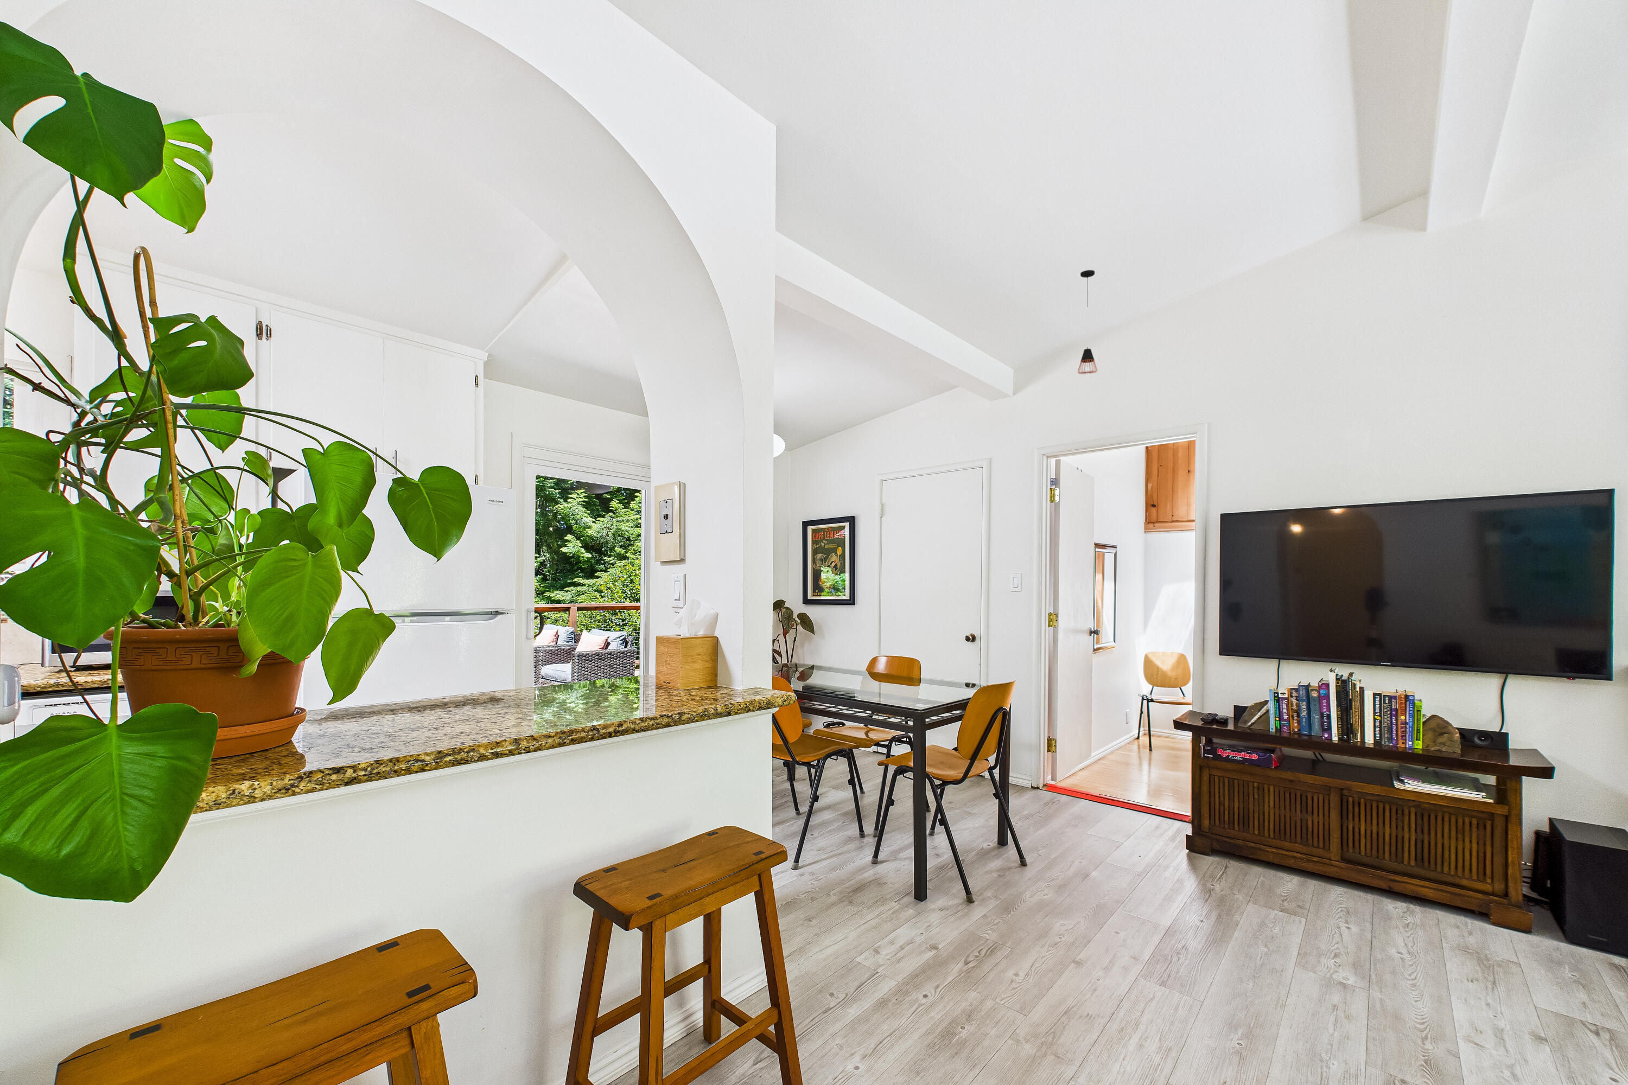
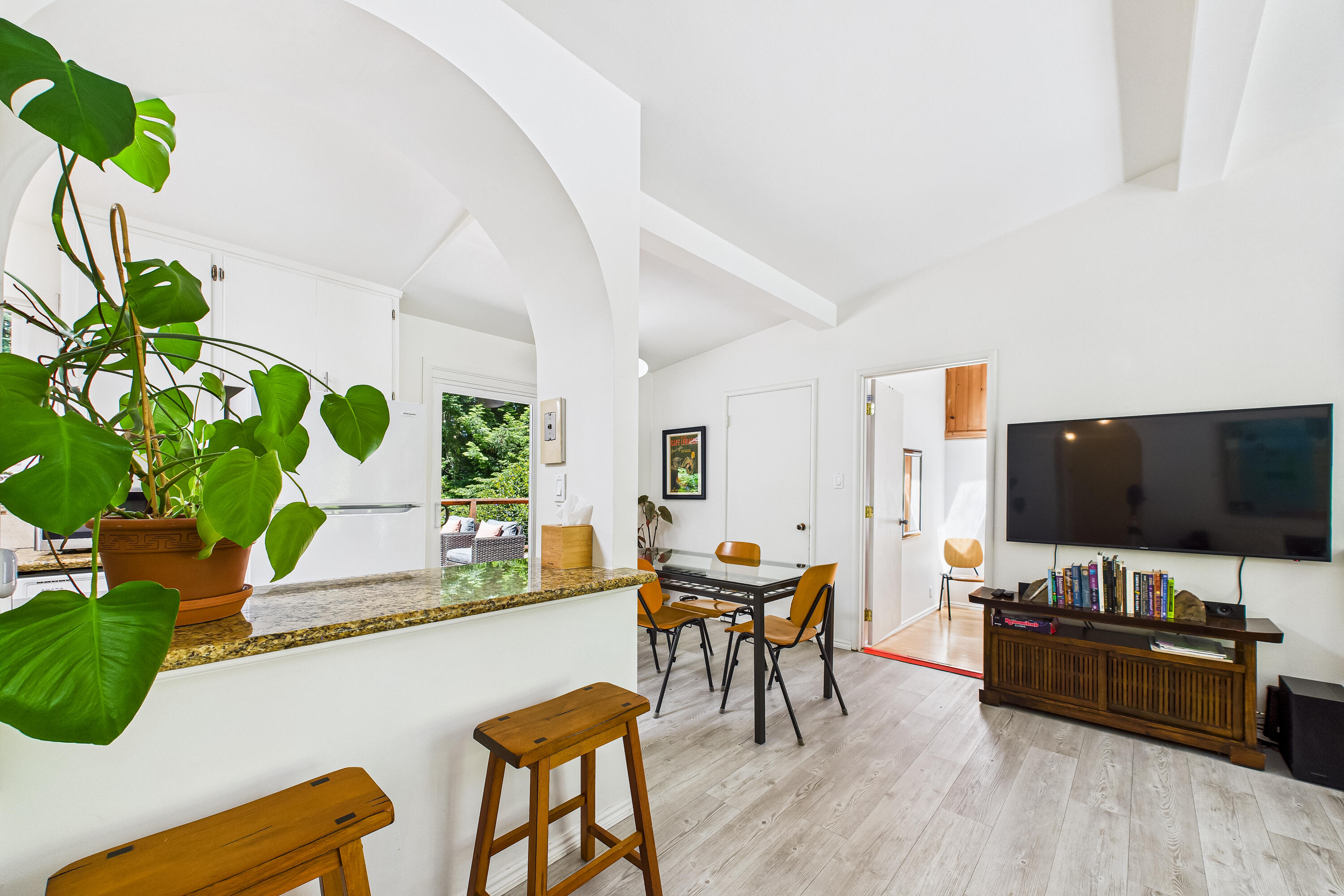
- pendant light [1077,270,1097,375]
